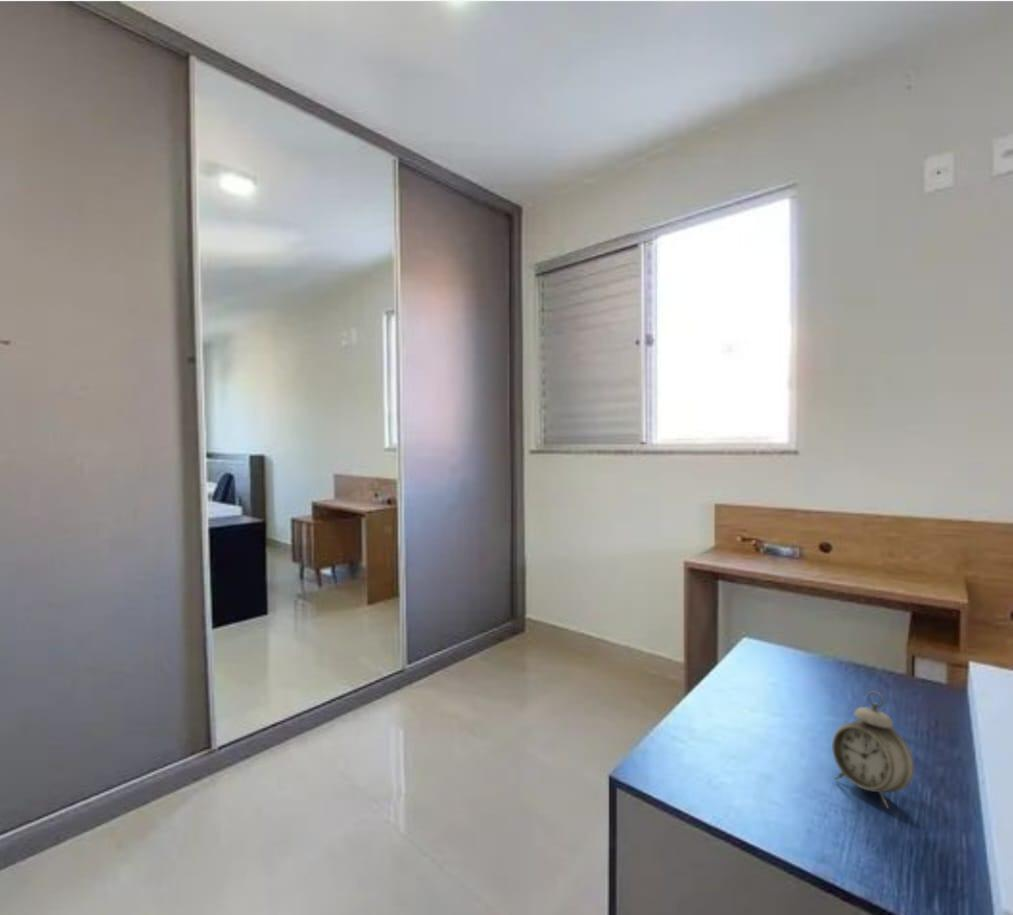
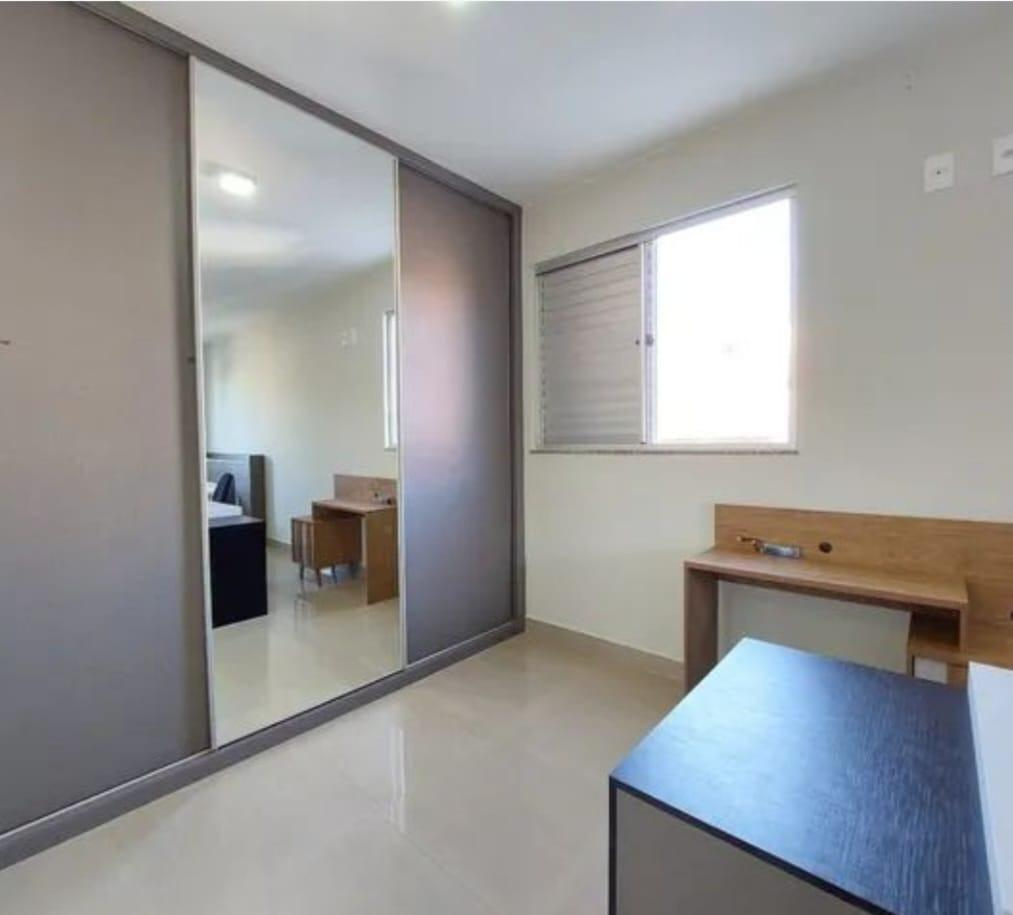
- alarm clock [831,690,915,809]
